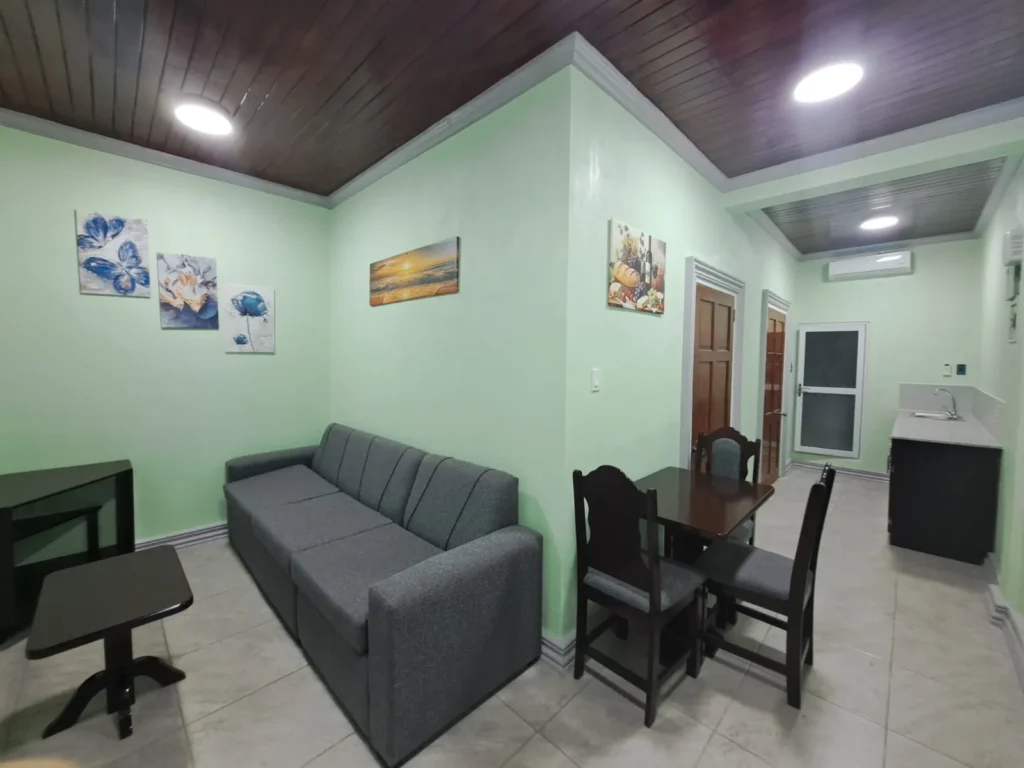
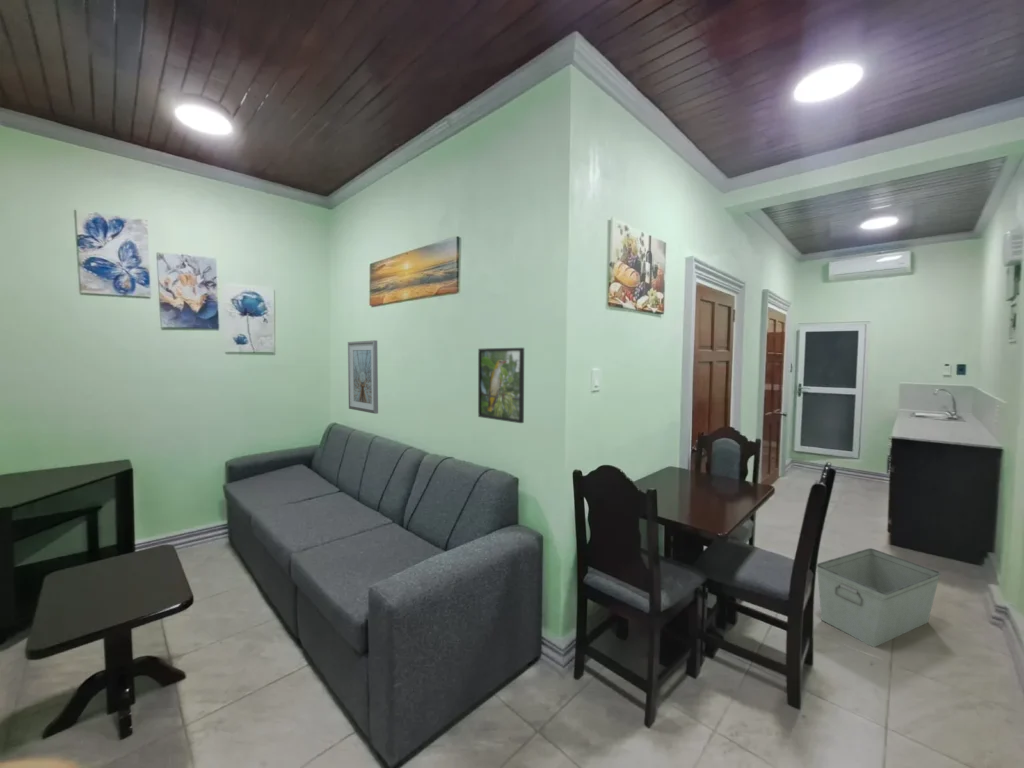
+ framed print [477,347,525,424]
+ picture frame [347,339,379,415]
+ storage bin [816,547,942,648]
